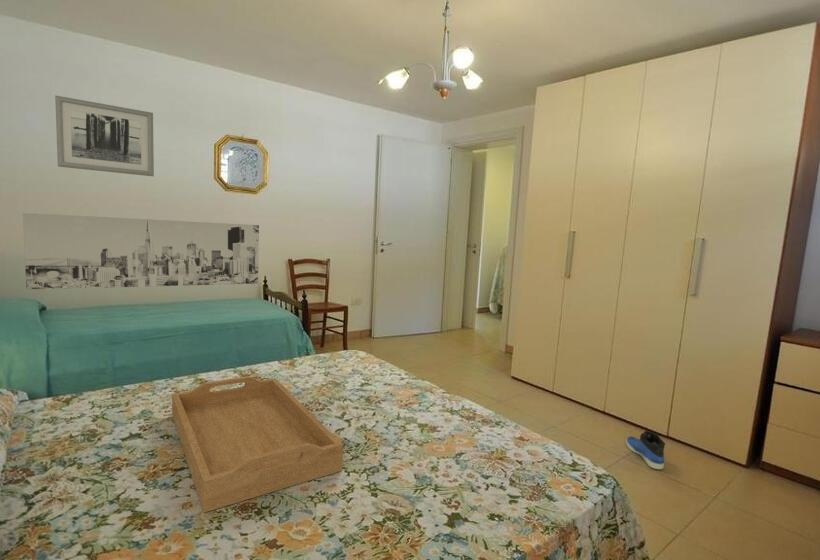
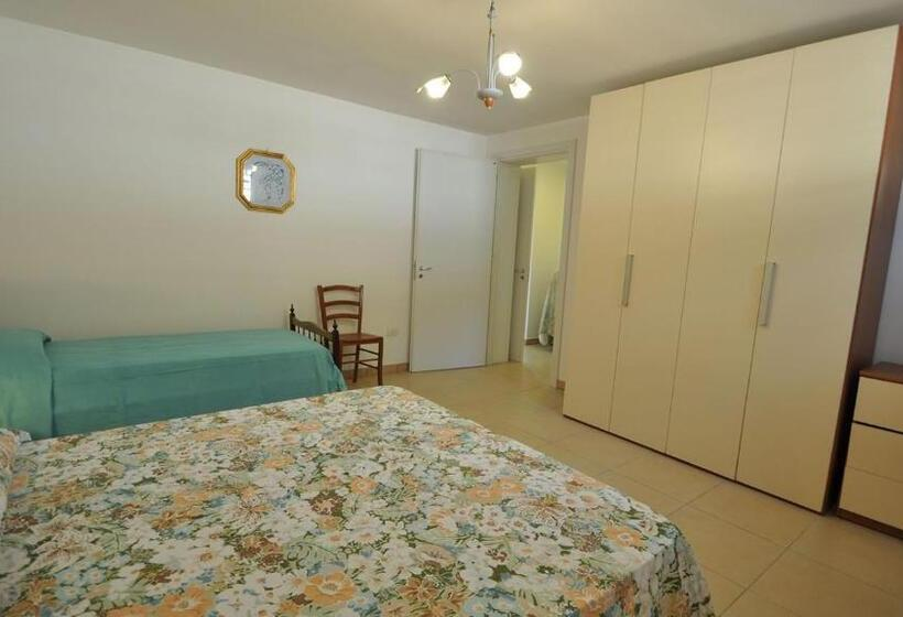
- sneaker [625,430,666,470]
- wall art [54,95,155,177]
- serving tray [171,375,344,513]
- wall art [22,212,260,291]
